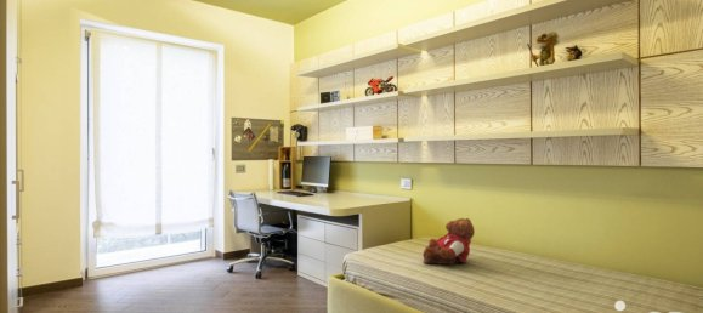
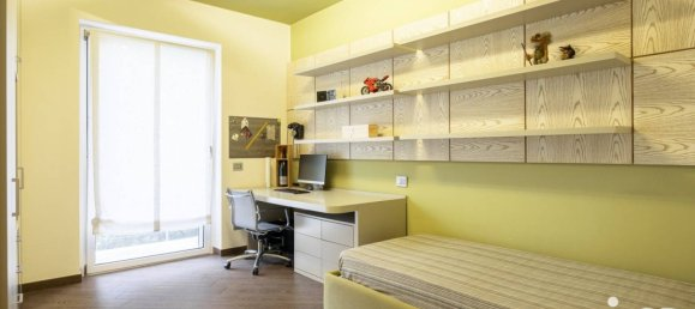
- teddy bear [421,217,476,266]
